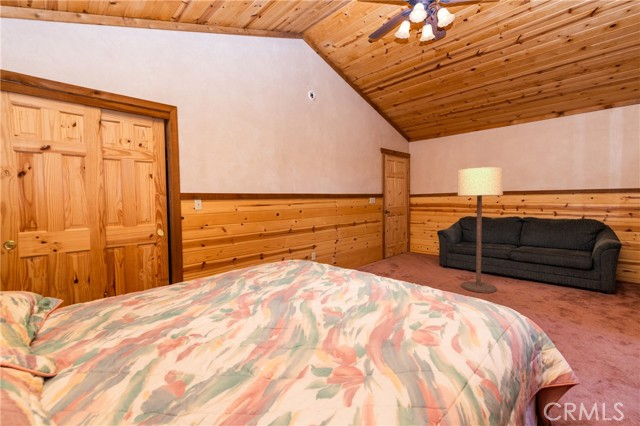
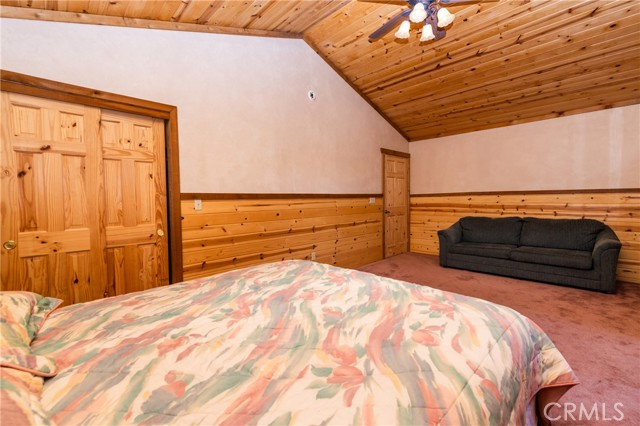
- floor lamp [457,166,504,294]
